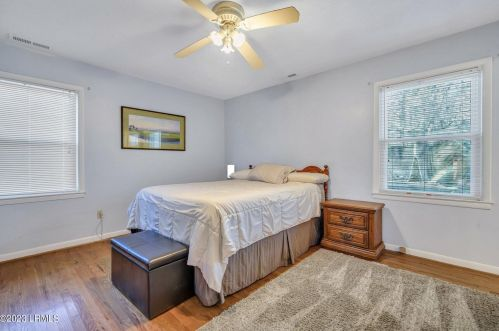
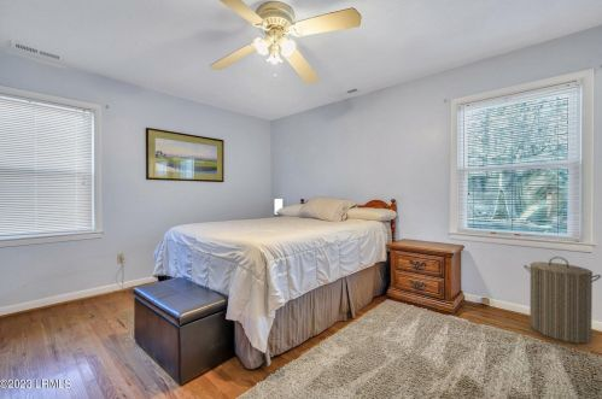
+ laundry hamper [522,256,602,345]
